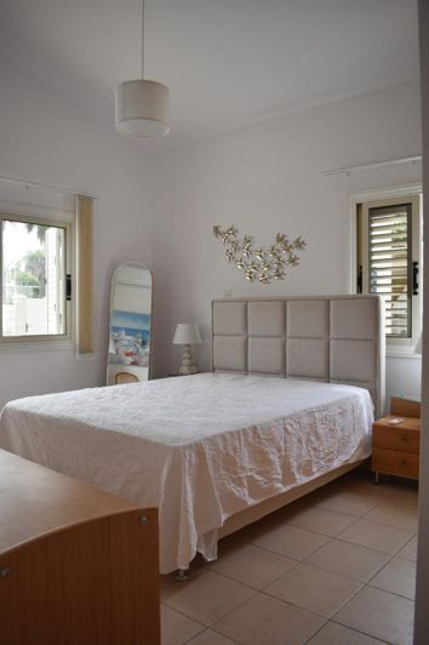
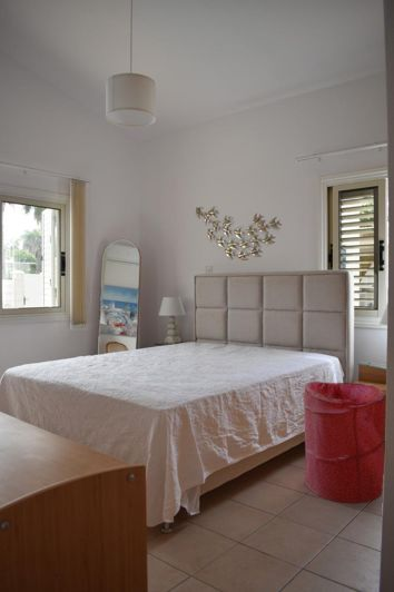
+ laundry hamper [303,381,386,504]
